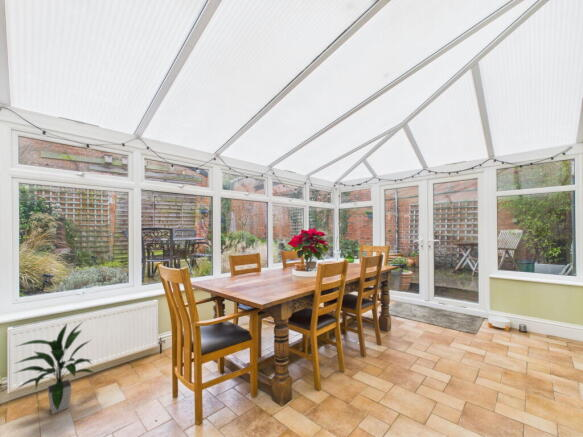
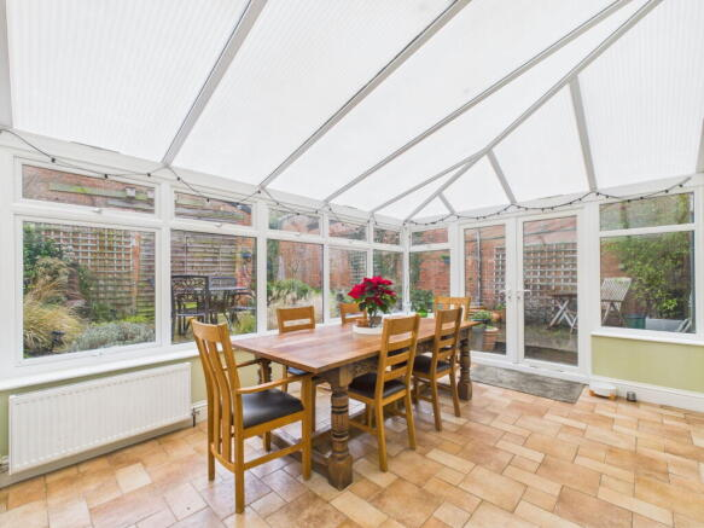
- indoor plant [13,322,95,415]
